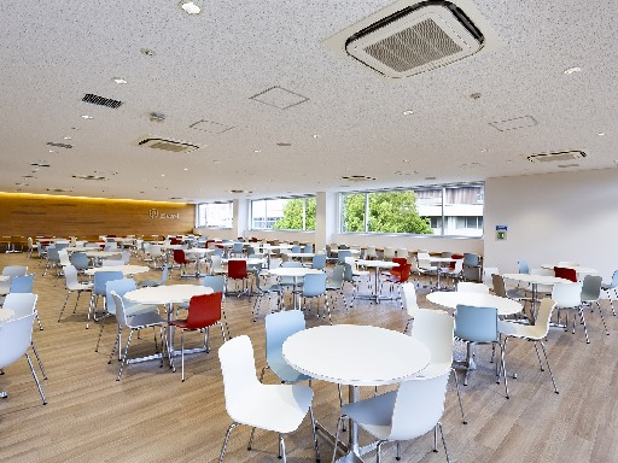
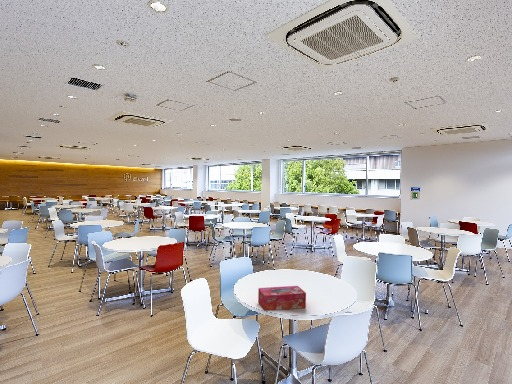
+ tissue box [257,285,307,312]
